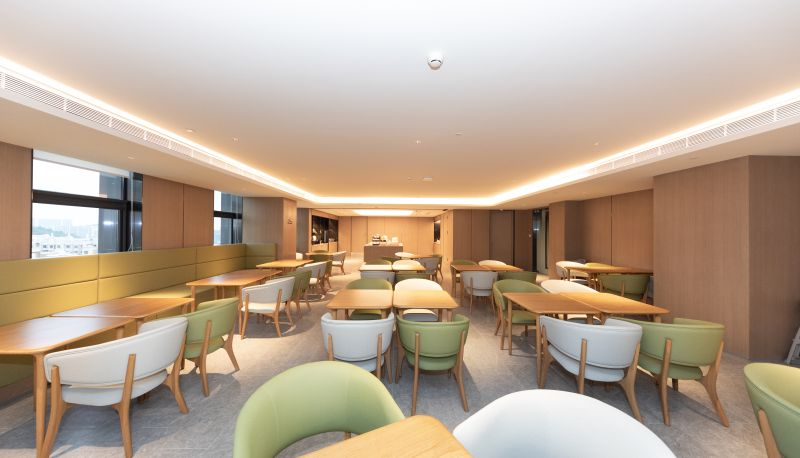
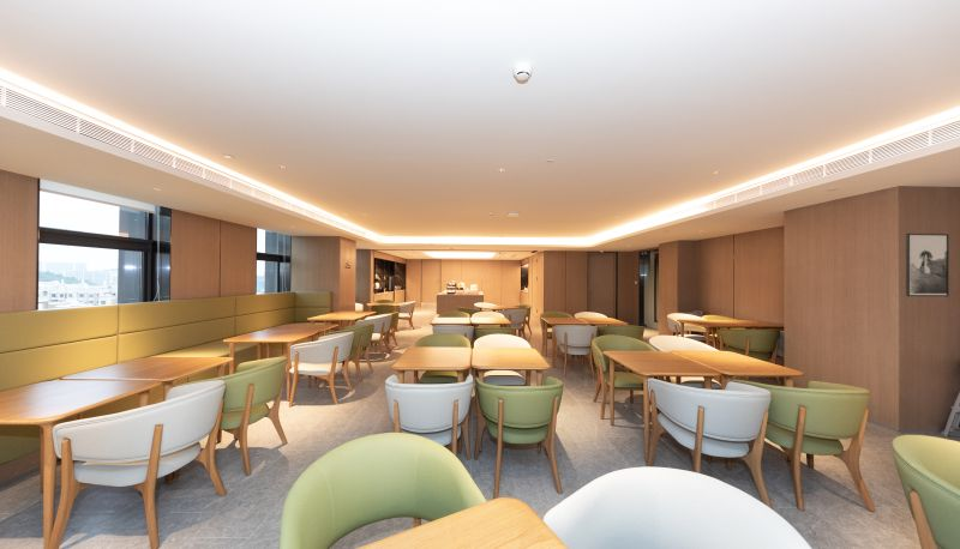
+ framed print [905,233,950,297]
